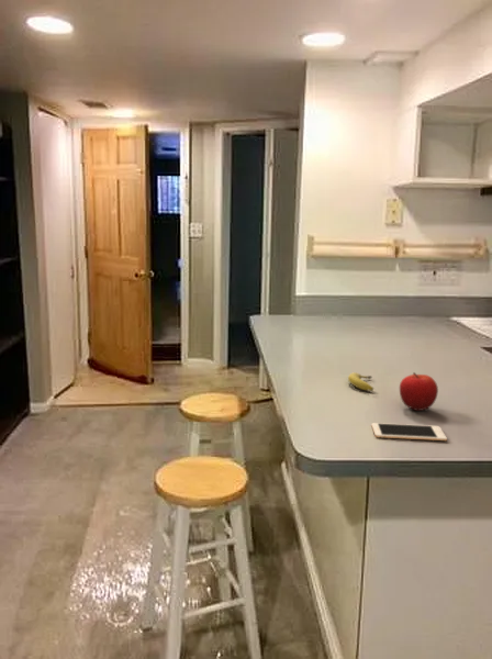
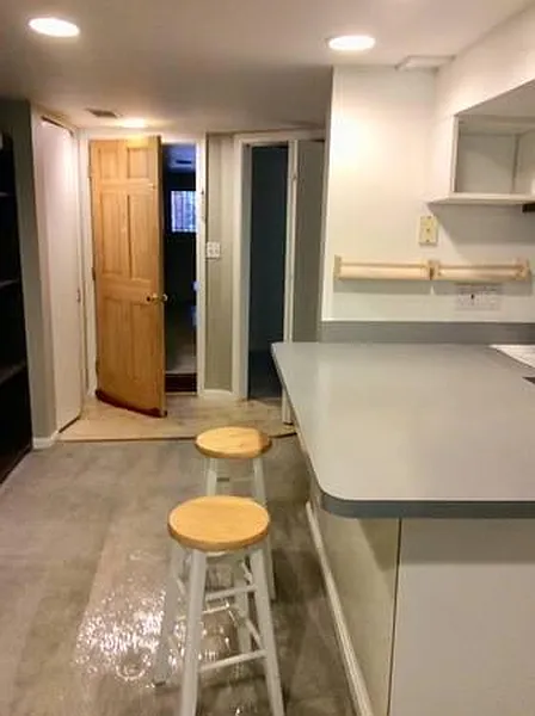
- fruit [399,371,439,412]
- fruit [347,371,374,392]
- cell phone [371,422,448,442]
